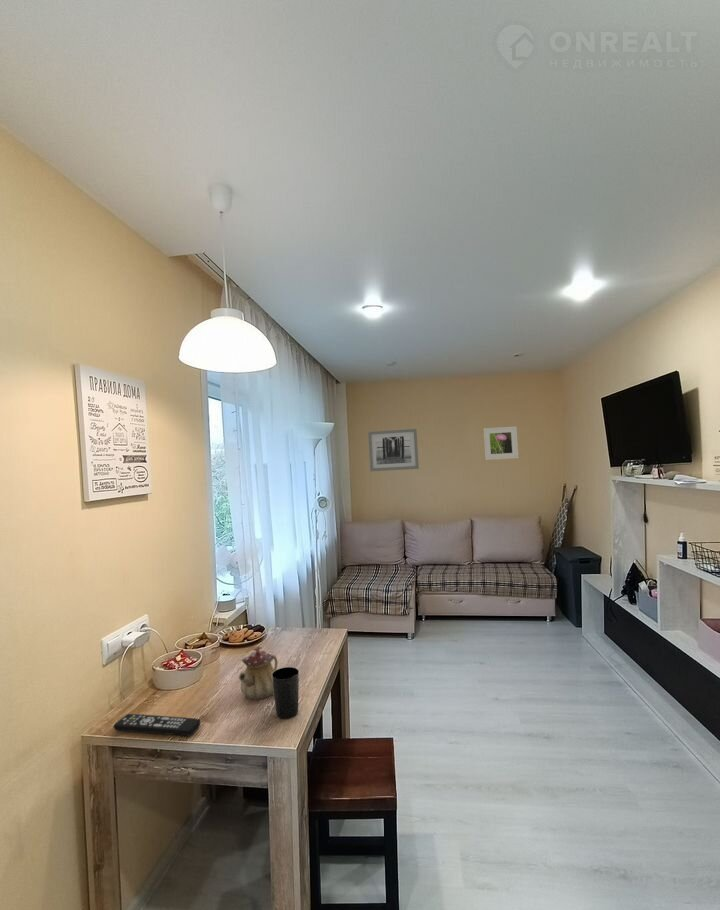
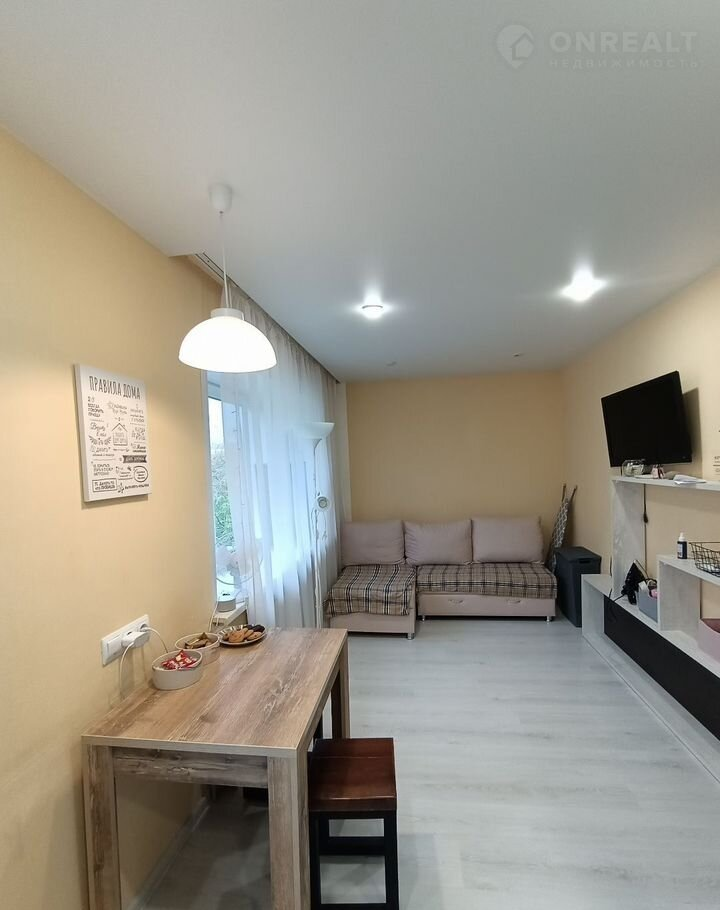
- wall art [367,428,420,472]
- cup [272,666,300,720]
- remote control [113,713,202,737]
- teapot [238,645,279,700]
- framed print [483,425,519,461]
